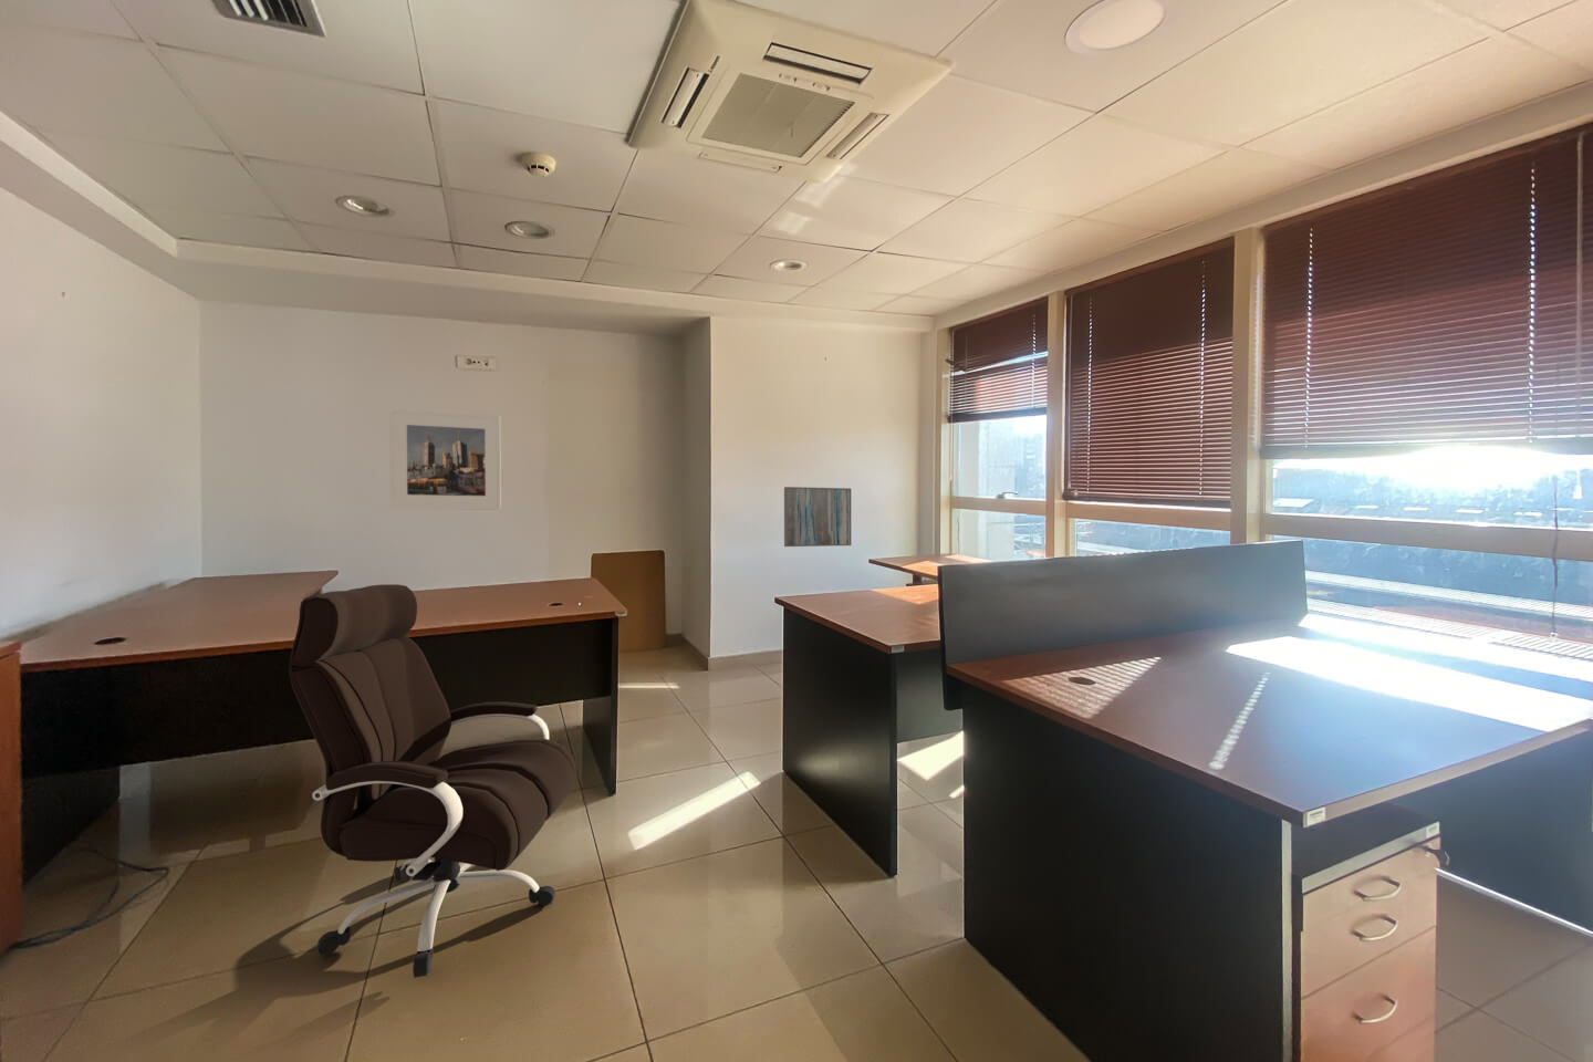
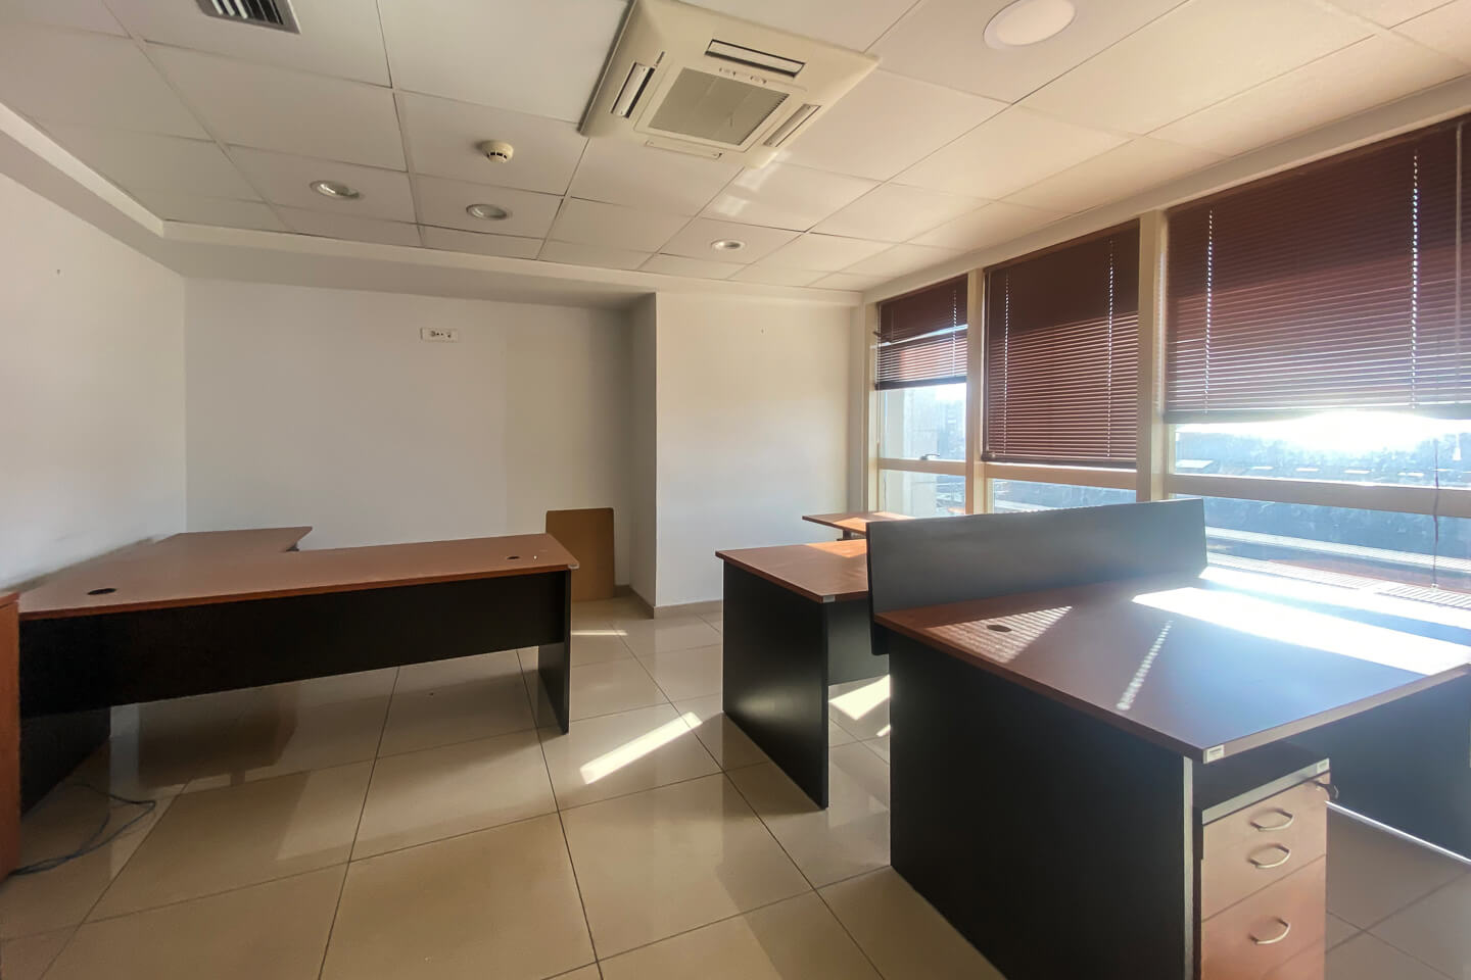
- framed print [389,408,503,511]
- office chair [288,583,577,979]
- wall art [783,486,852,548]
